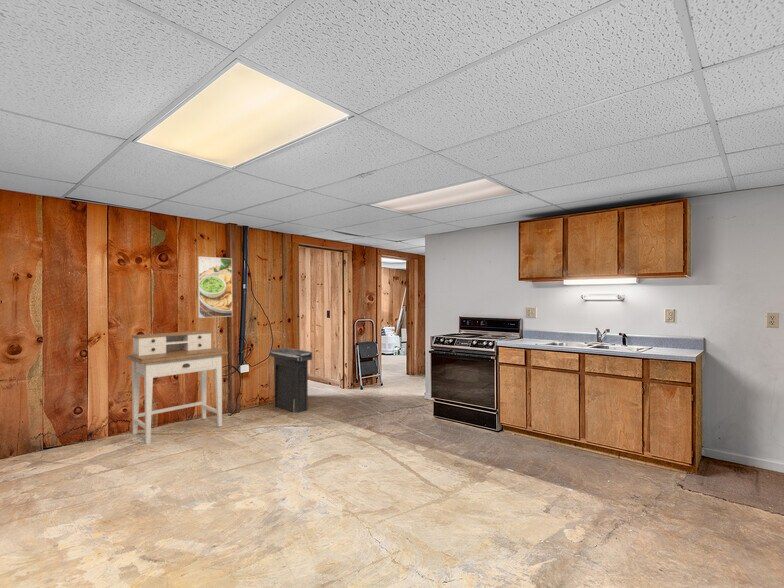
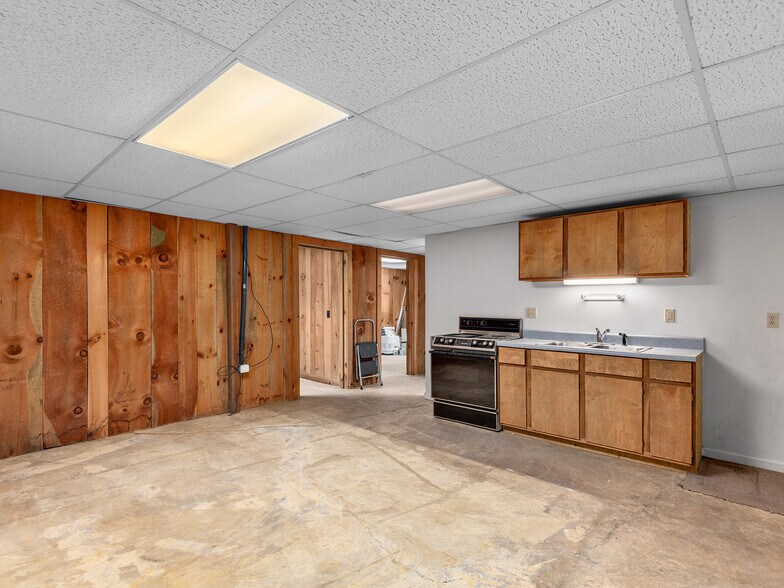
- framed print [197,256,233,319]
- desk [125,329,229,445]
- trash can [269,348,313,414]
